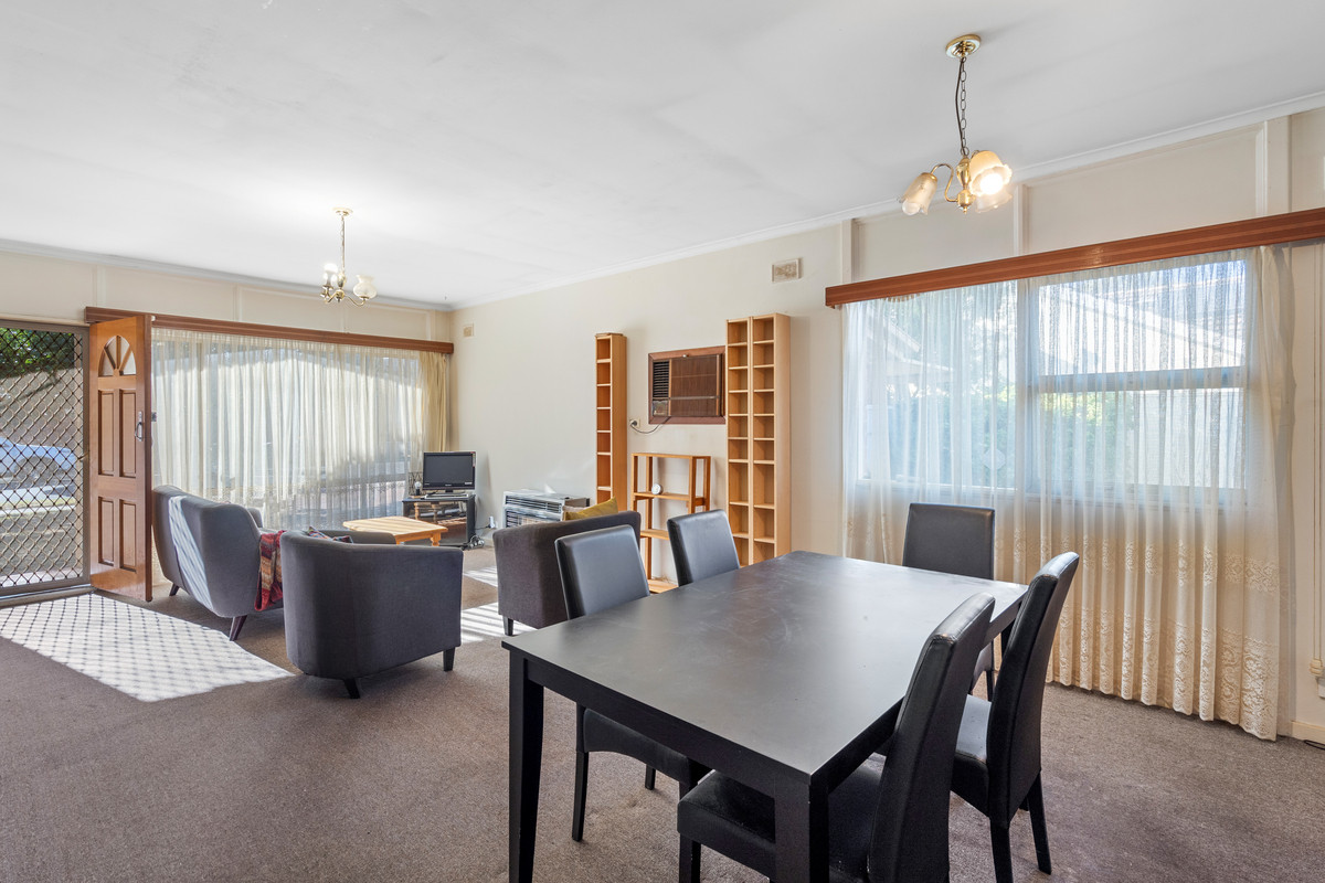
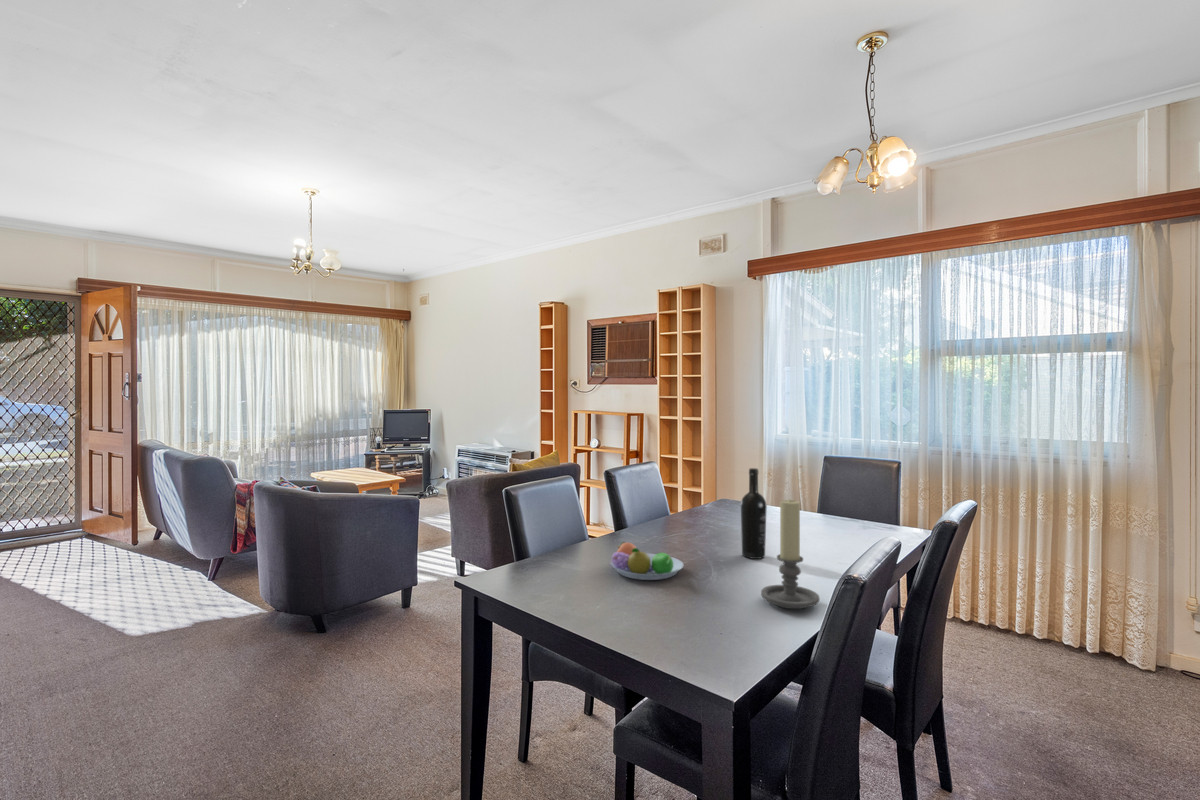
+ fruit bowl [610,541,684,581]
+ candle holder [760,498,821,610]
+ wine bottle [740,467,768,560]
